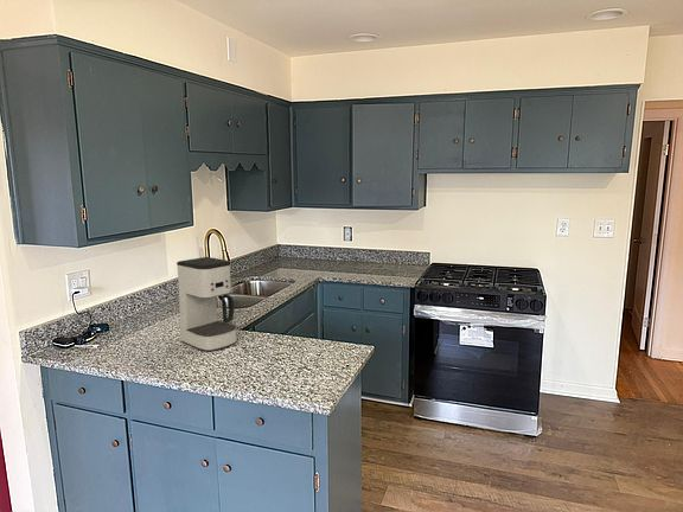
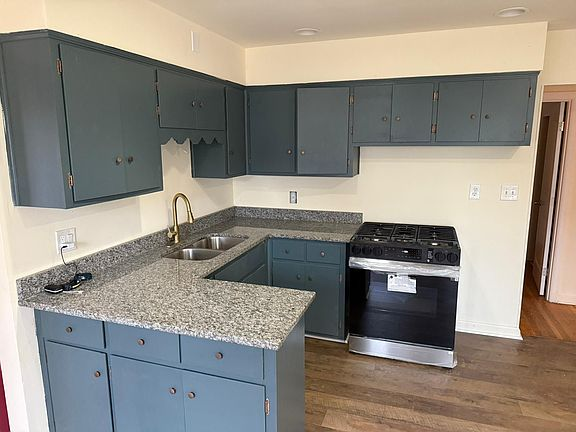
- coffee maker [175,256,238,352]
